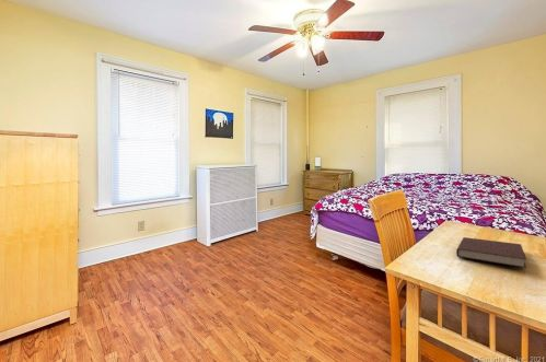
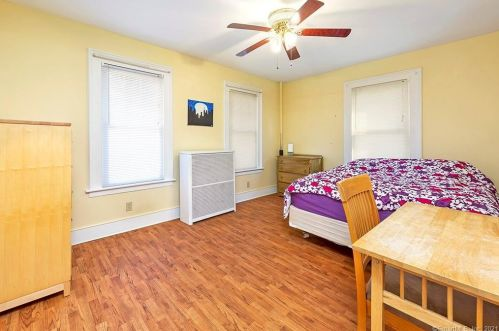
- notebook [455,236,527,269]
